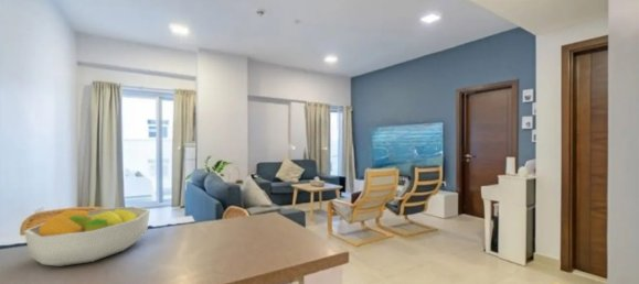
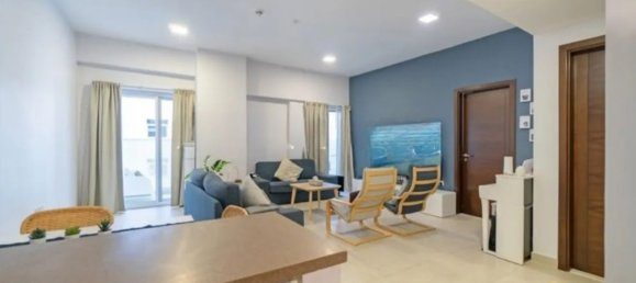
- fruit bowl [23,206,151,267]
